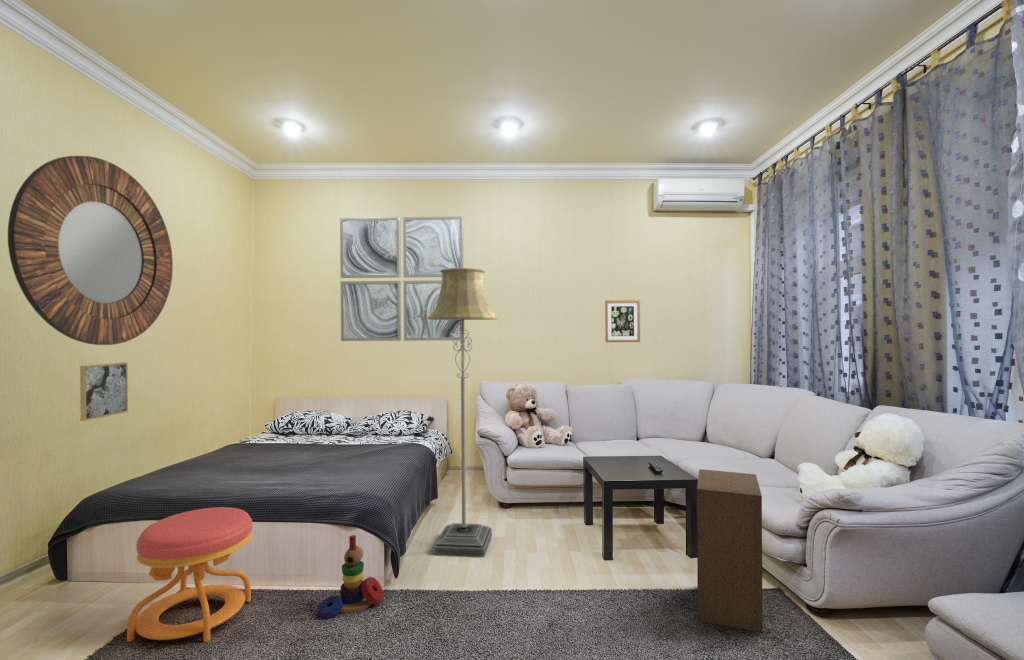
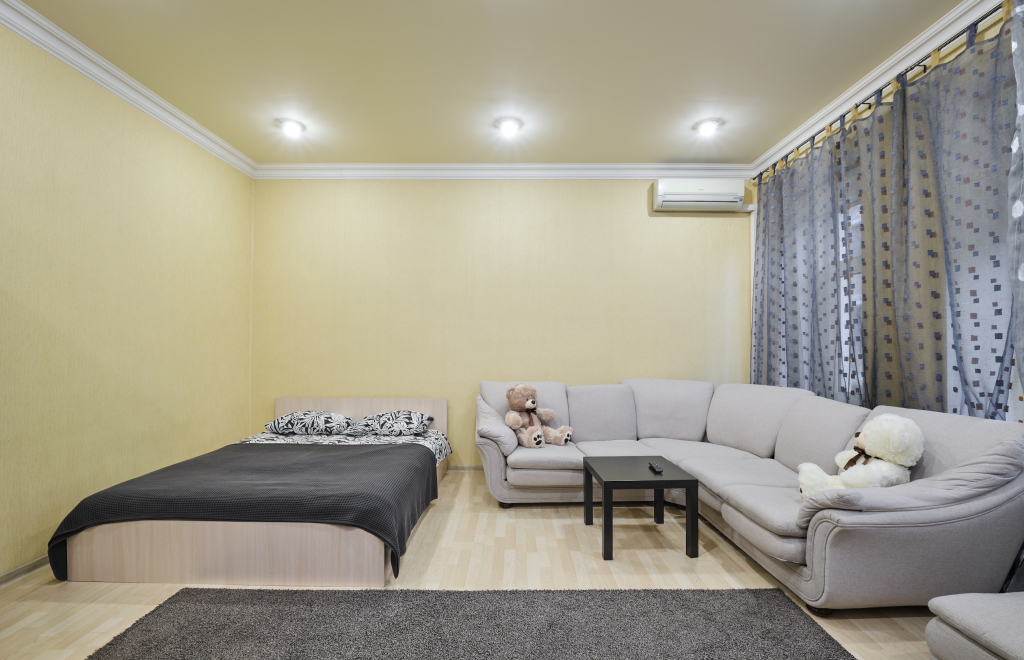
- home mirror [7,155,174,346]
- wall art [604,299,641,343]
- floor lamp [427,267,499,558]
- speaker [696,468,764,633]
- stacking toy [317,534,384,619]
- stool [126,506,253,643]
- wall art [79,361,129,422]
- wall art [339,215,465,342]
